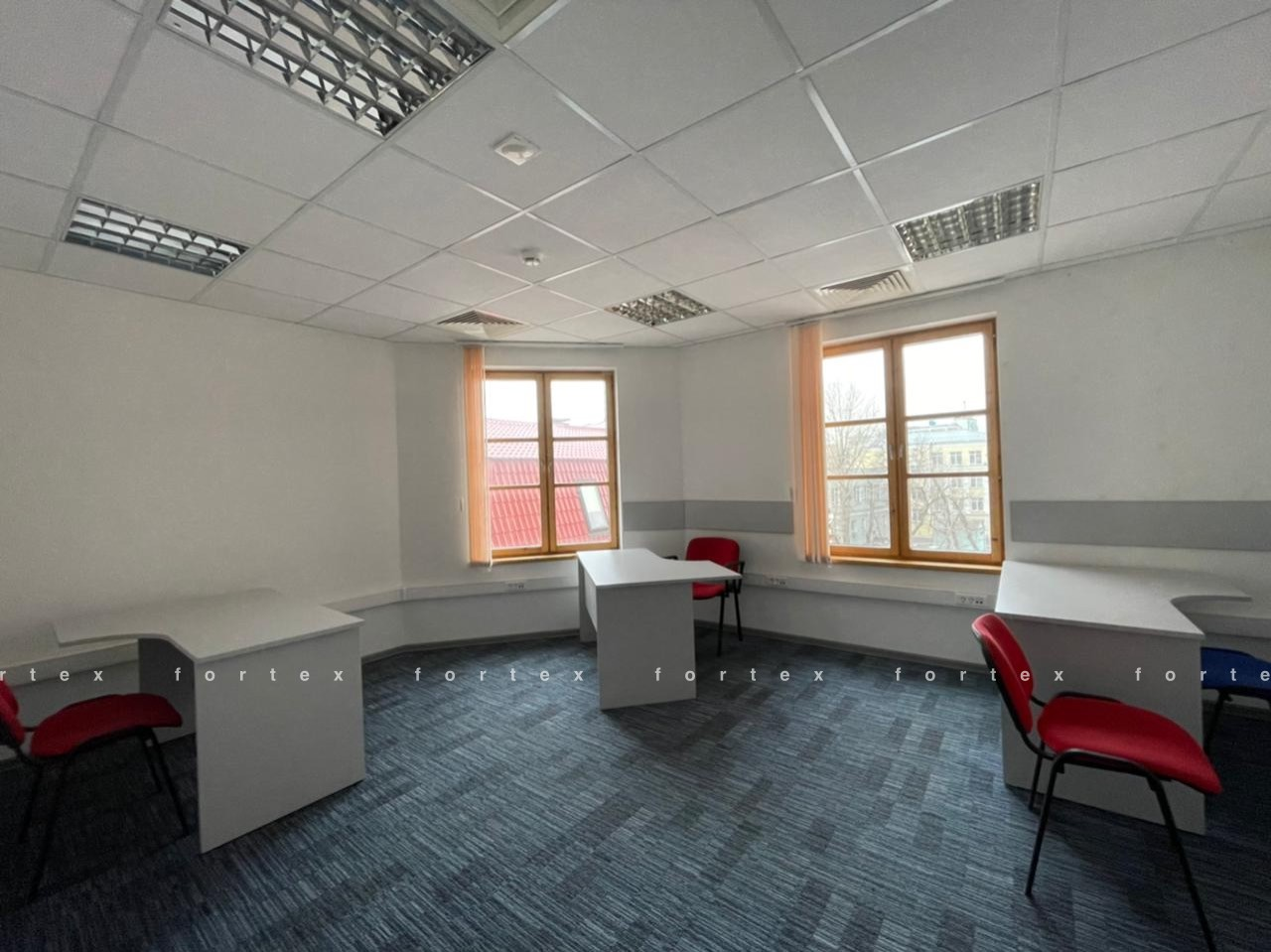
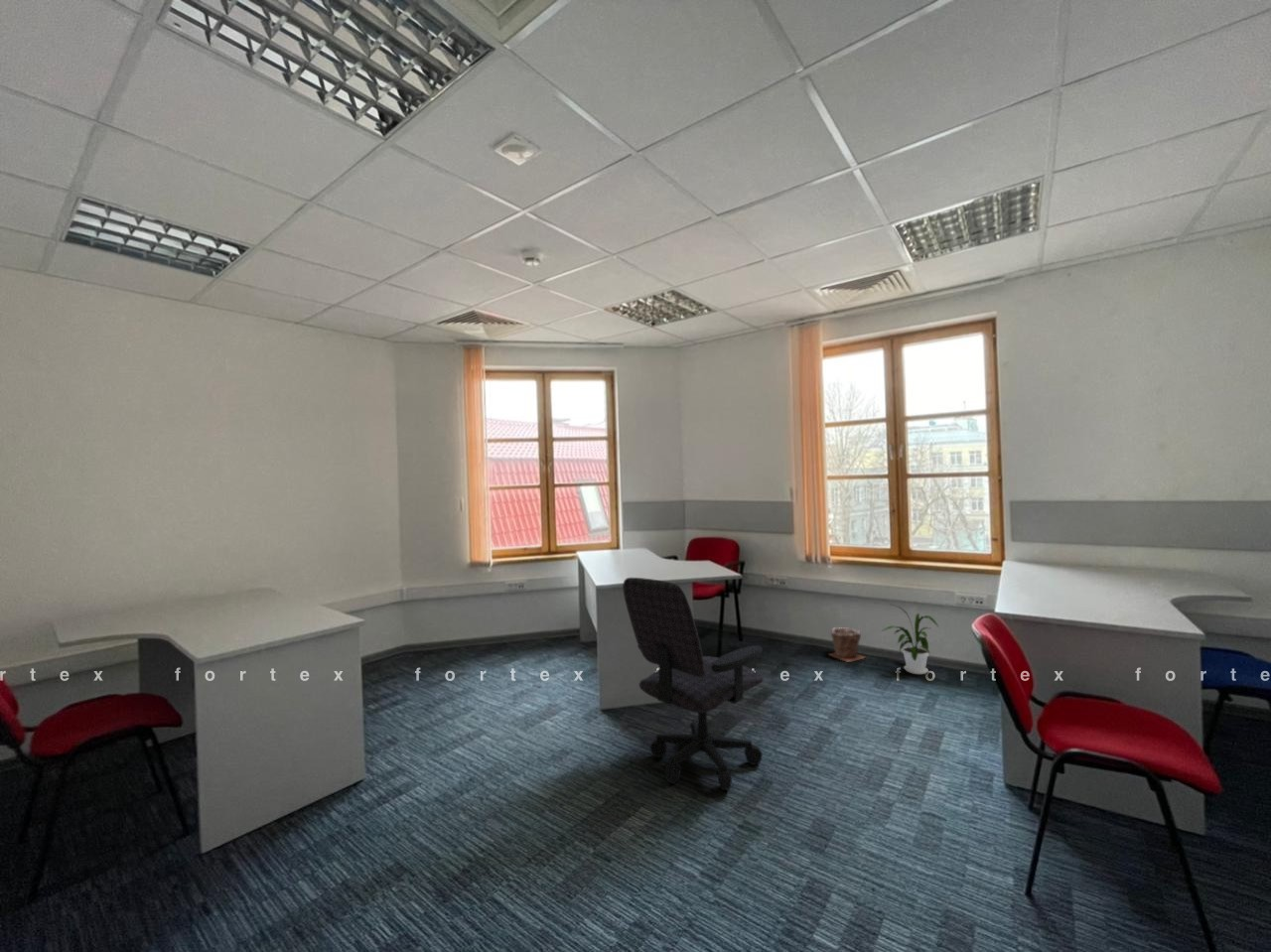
+ office chair [622,577,765,791]
+ plant pot [827,626,867,663]
+ house plant [880,604,939,675]
